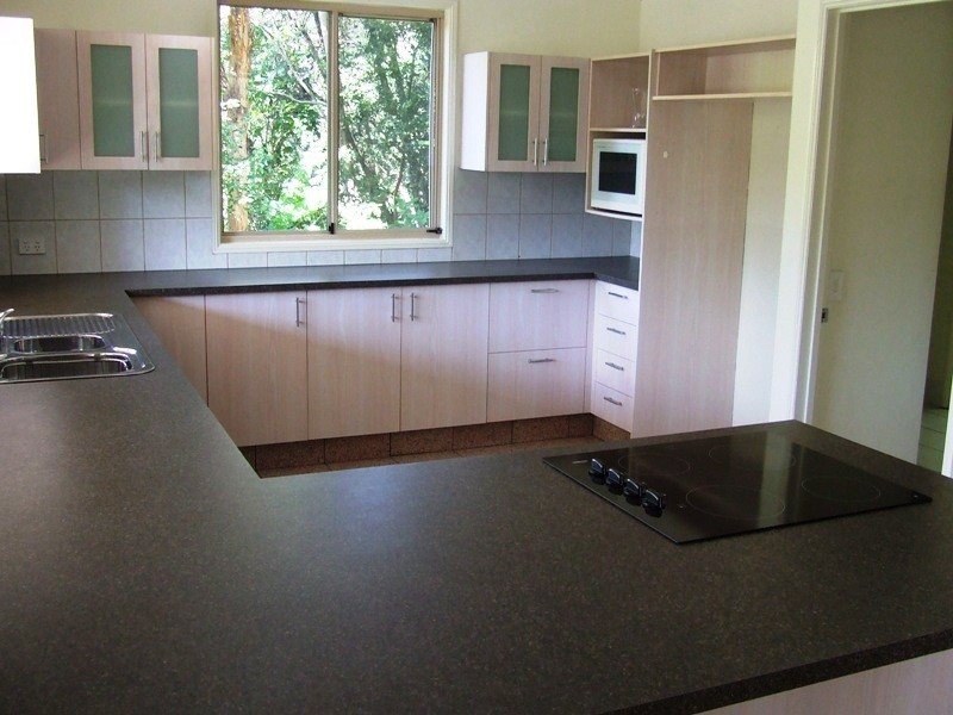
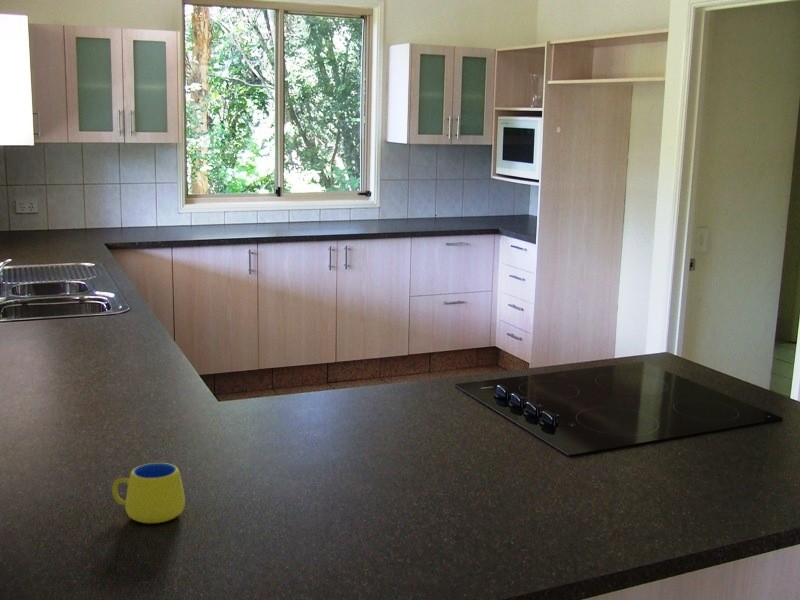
+ mug [111,462,186,524]
